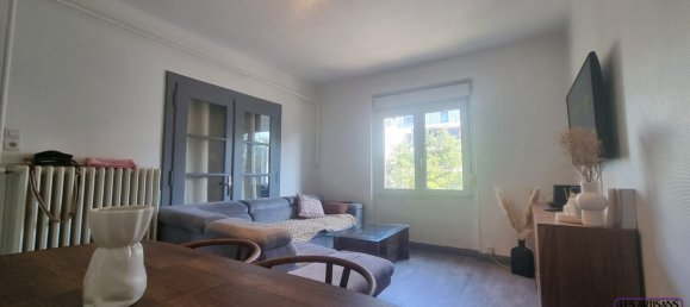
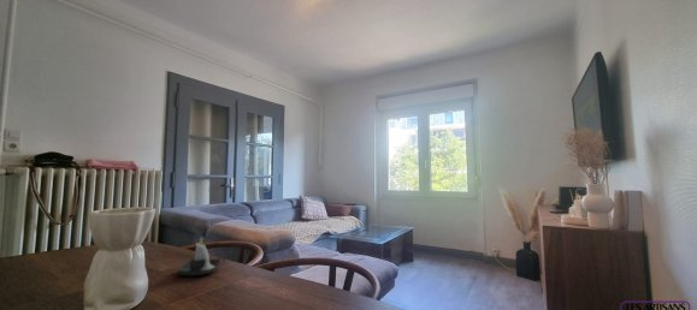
+ candle [176,236,226,276]
